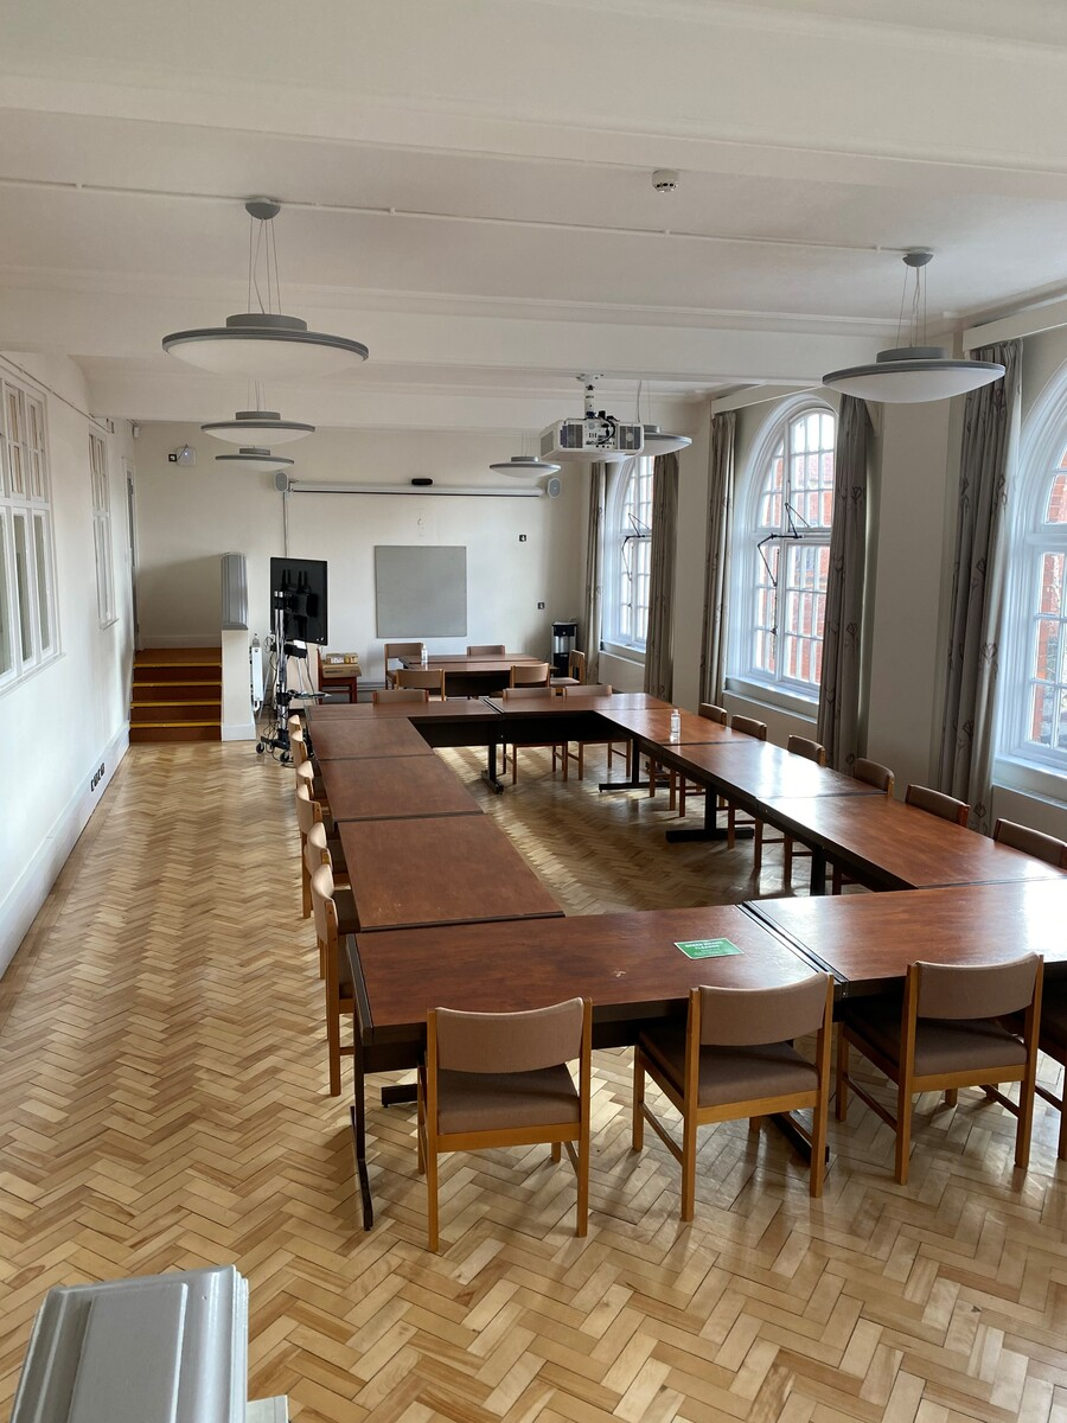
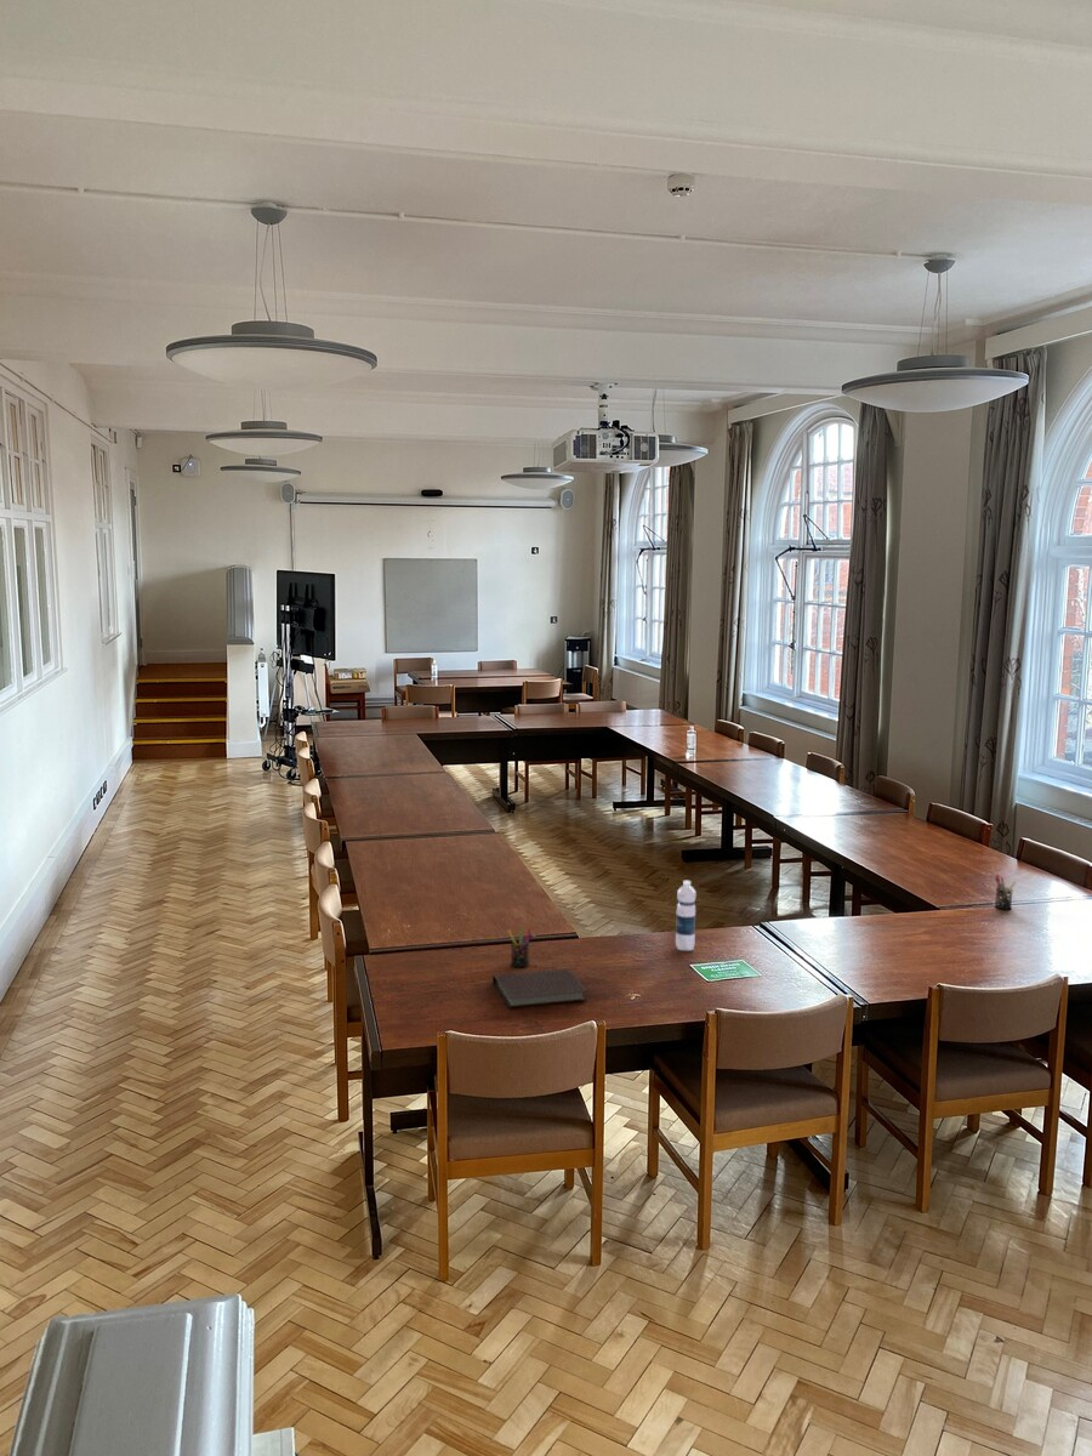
+ notebook [491,967,588,1009]
+ water bottle [675,880,698,951]
+ pen holder [994,874,1017,910]
+ pen holder [506,926,534,968]
